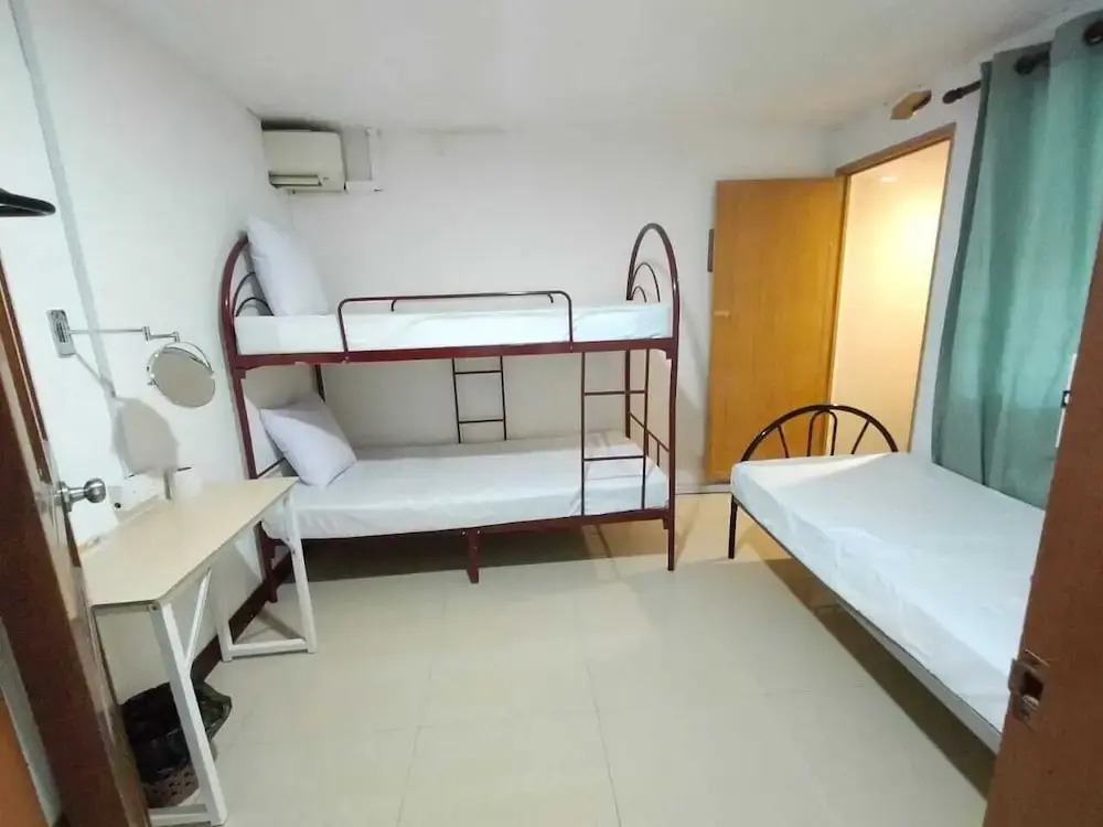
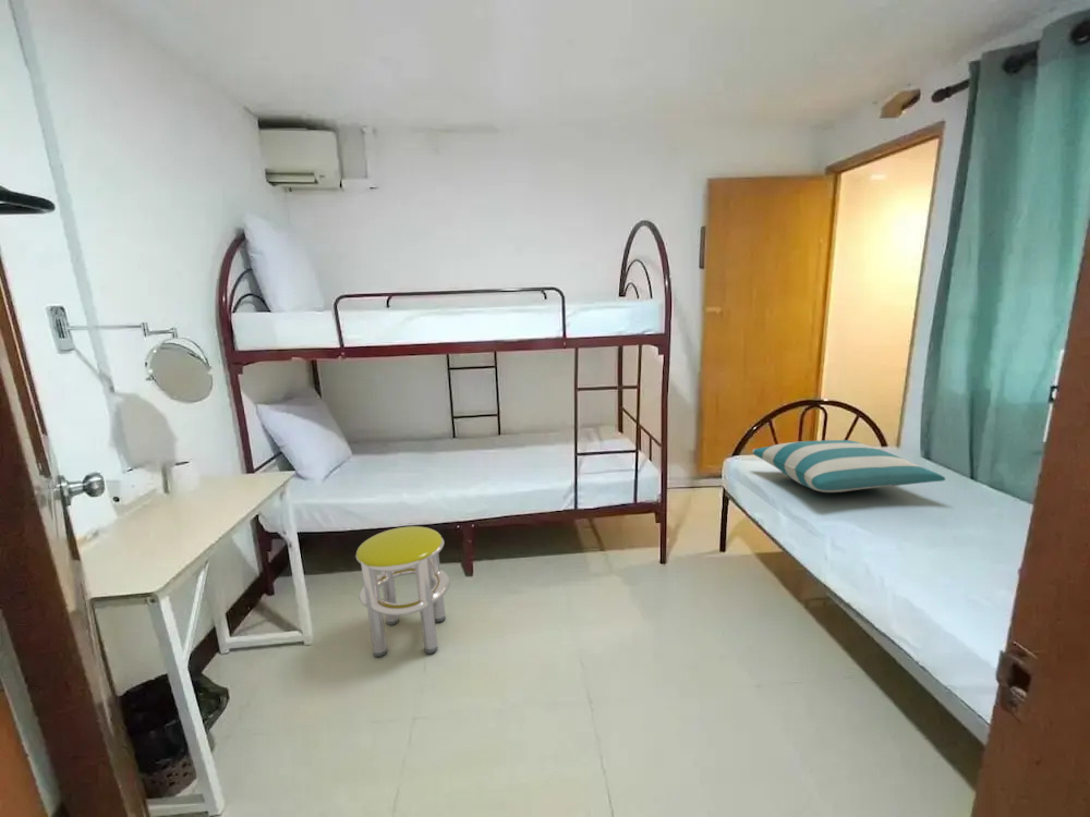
+ stool [354,525,451,658]
+ pillow [751,439,946,493]
